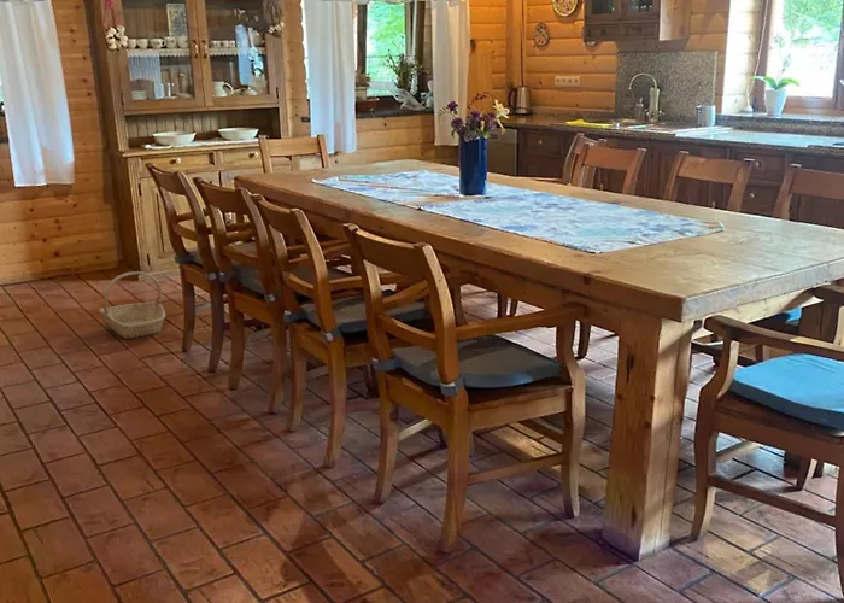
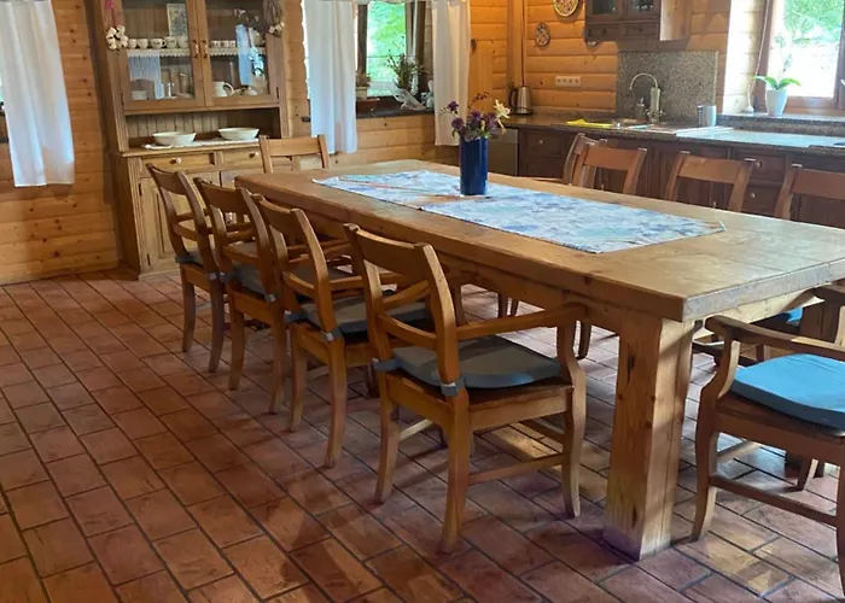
- basket [99,270,166,340]
